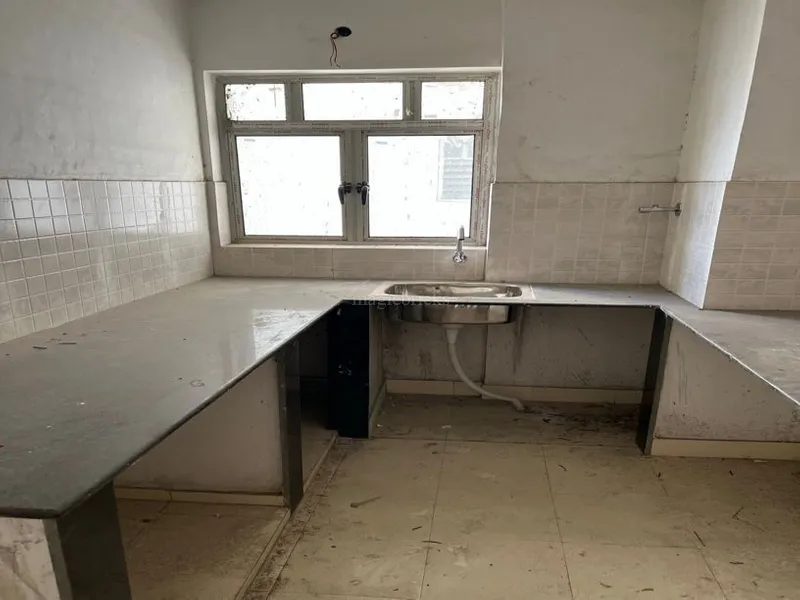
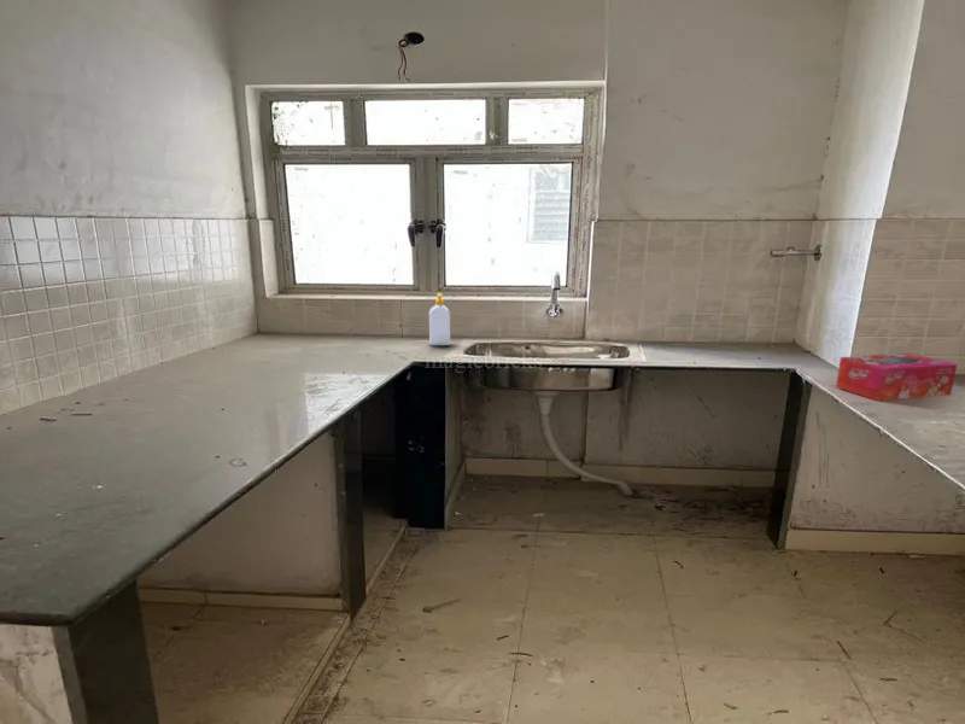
+ tissue box [835,352,958,402]
+ soap bottle [428,292,451,346]
